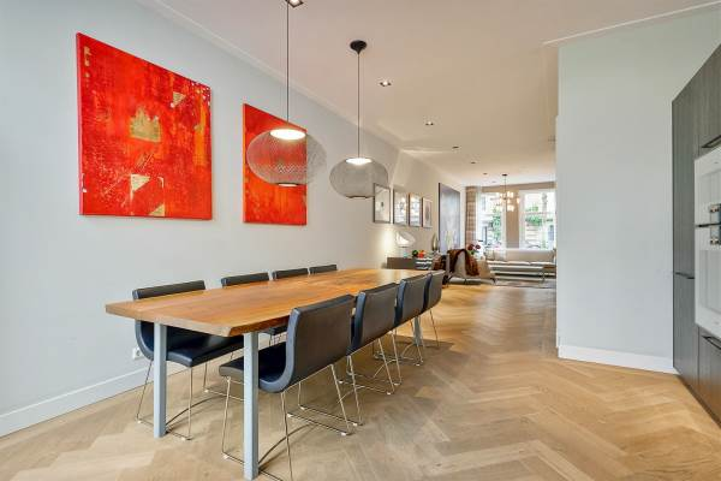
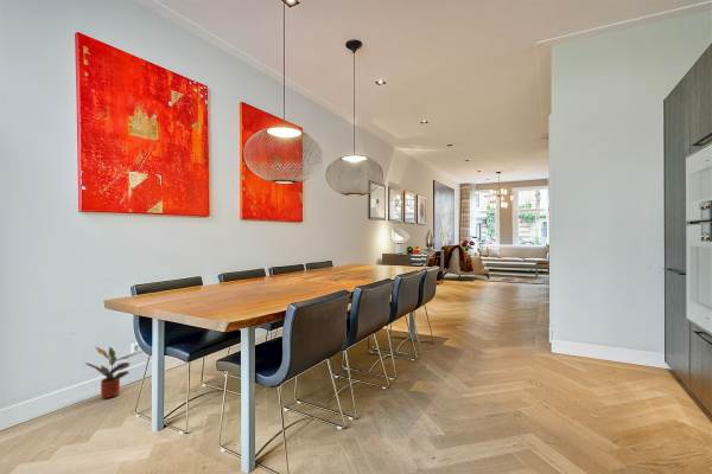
+ potted plant [83,346,135,399]
